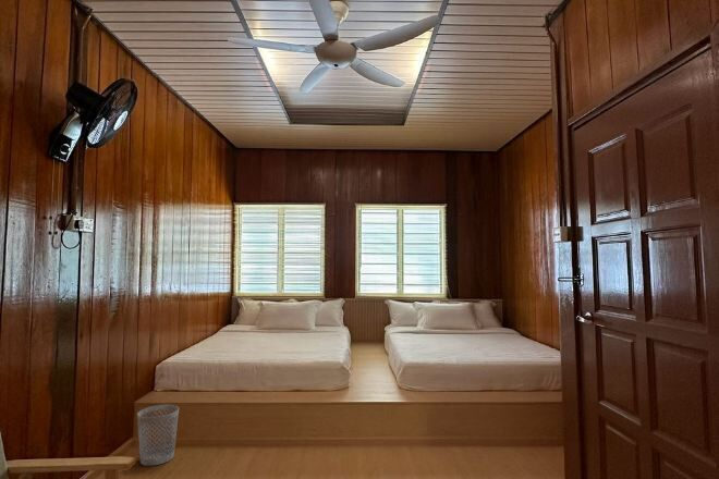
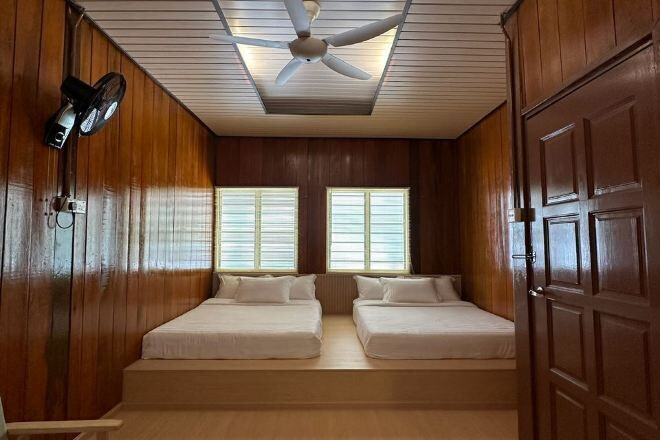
- wastebasket [136,404,180,467]
